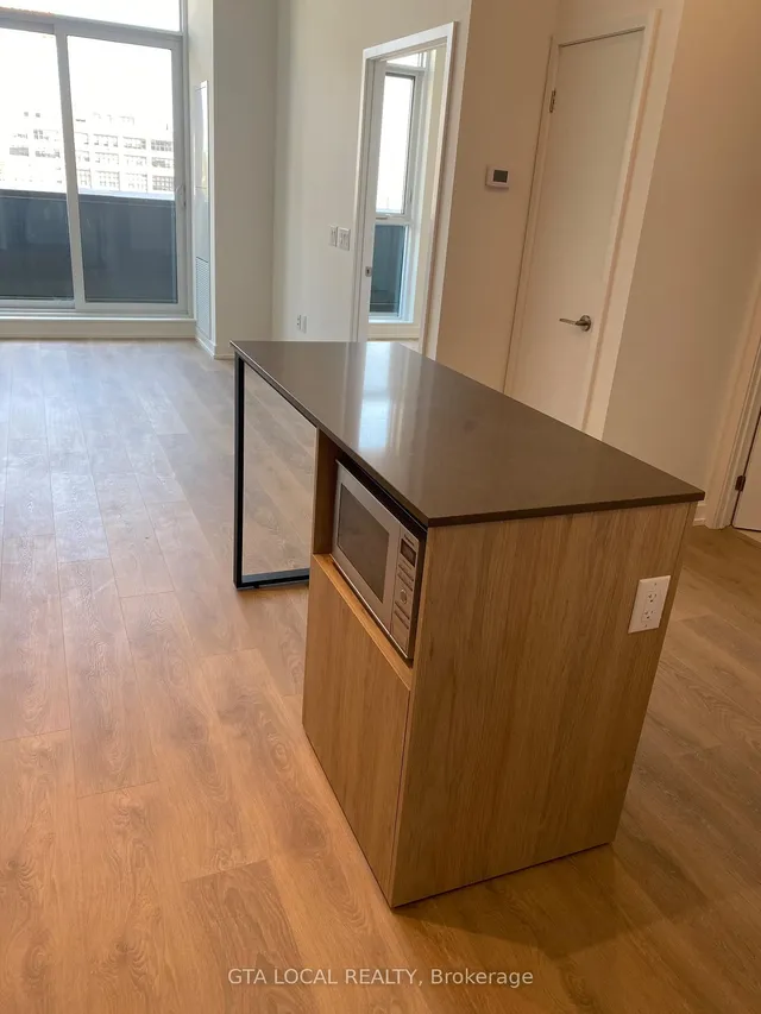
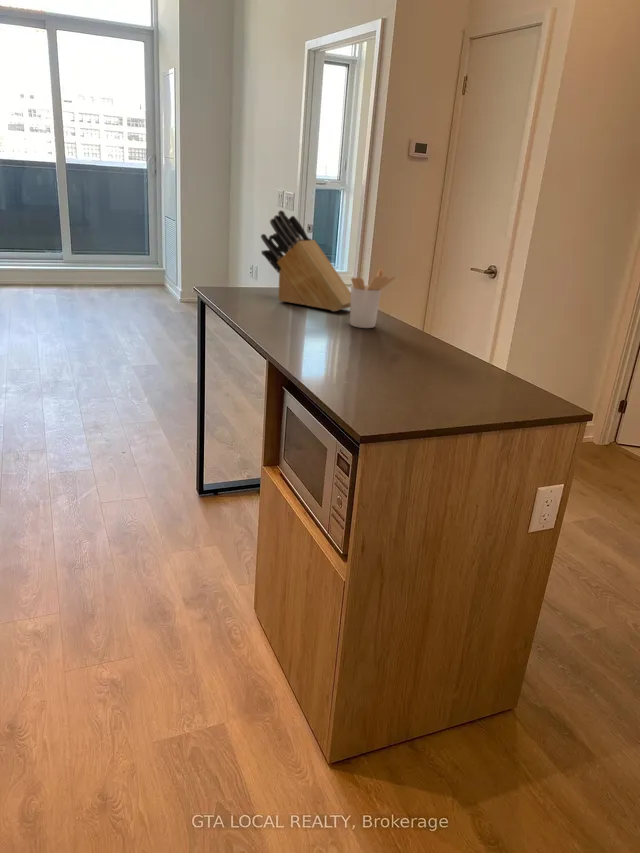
+ utensil holder [349,268,396,329]
+ knife block [260,209,351,312]
